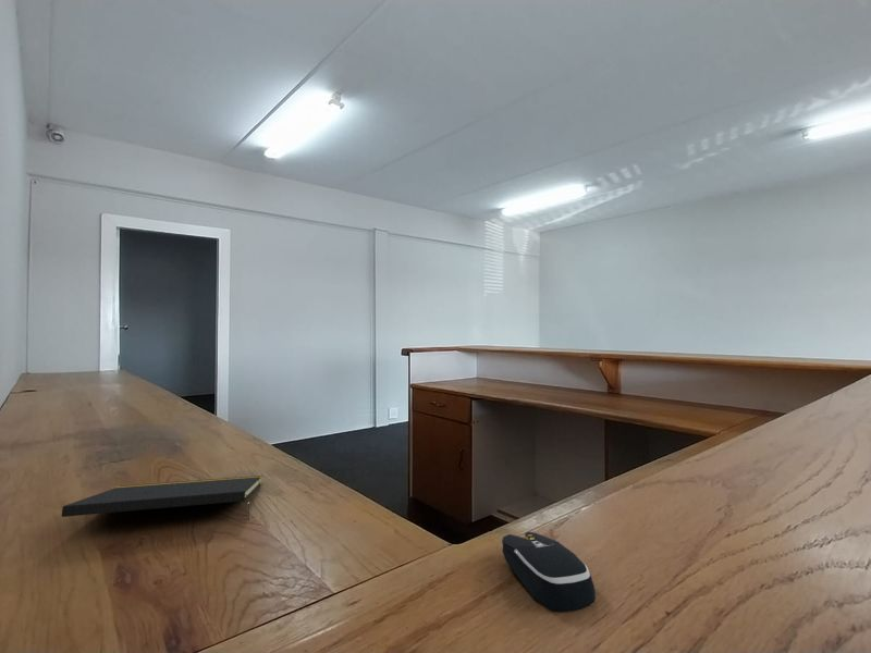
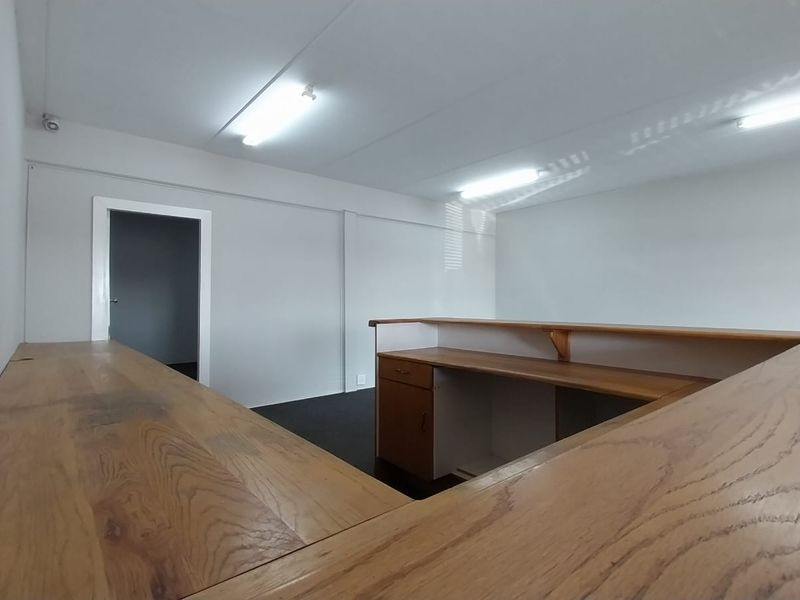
- computer mouse [501,531,597,613]
- notepad [61,475,263,520]
